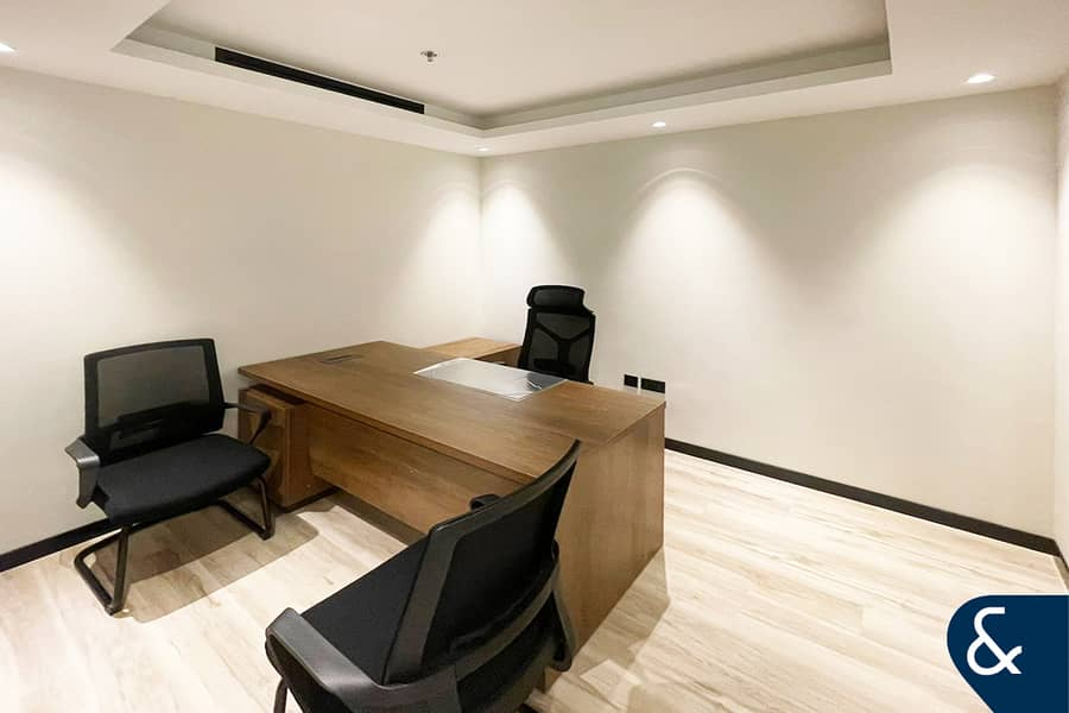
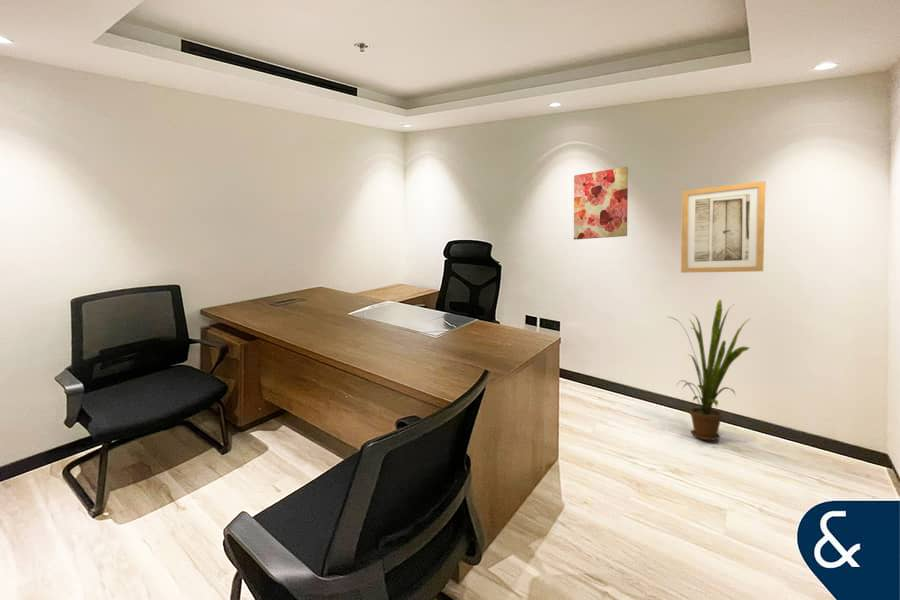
+ wall art [573,166,629,240]
+ wall art [680,180,767,274]
+ house plant [668,299,752,441]
